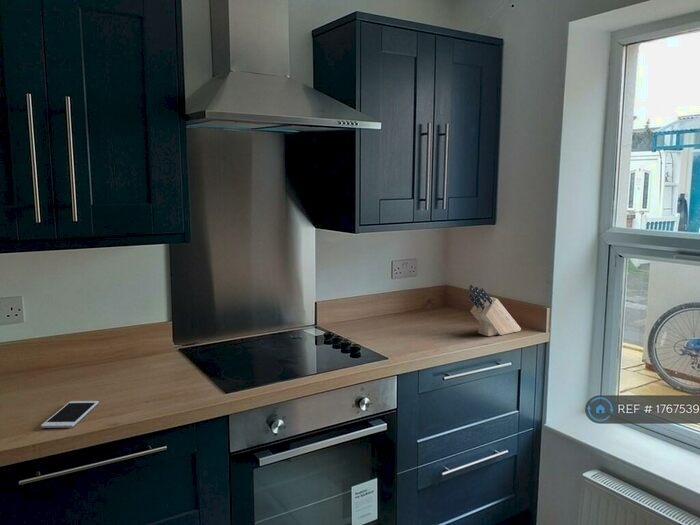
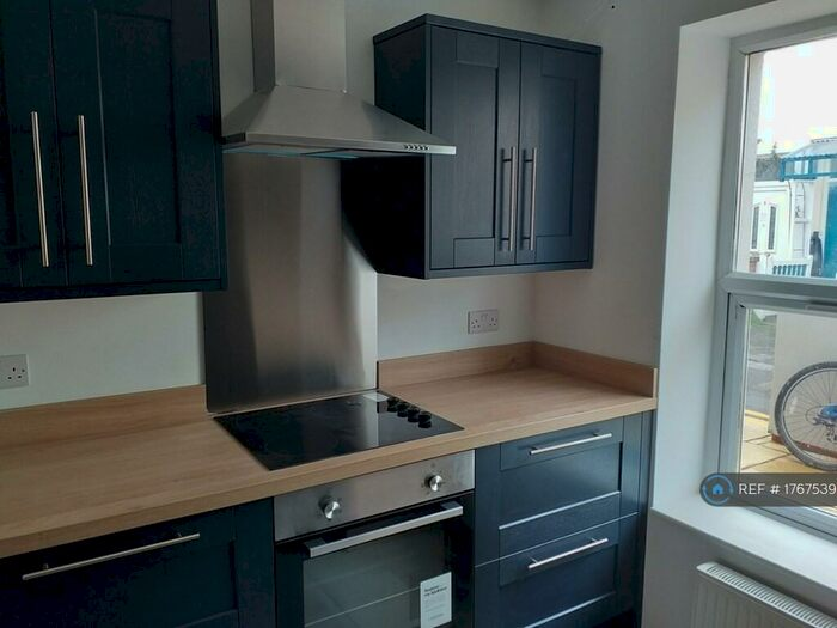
- knife block [467,284,522,337]
- cell phone [40,400,100,429]
